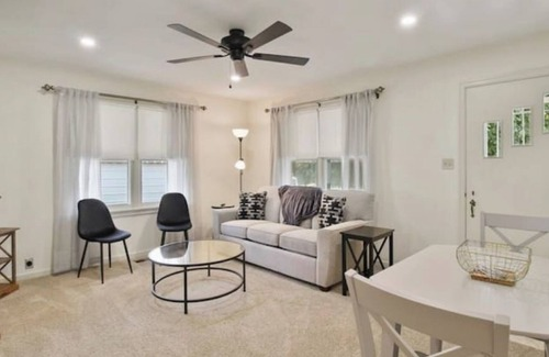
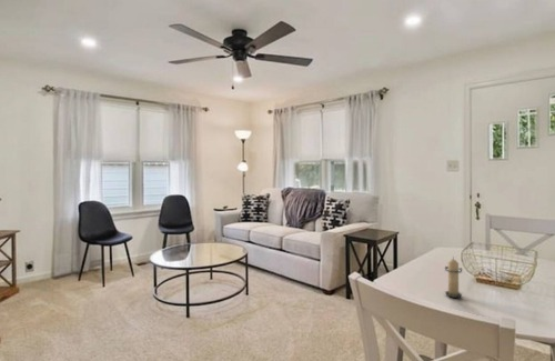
+ candle [443,255,464,299]
